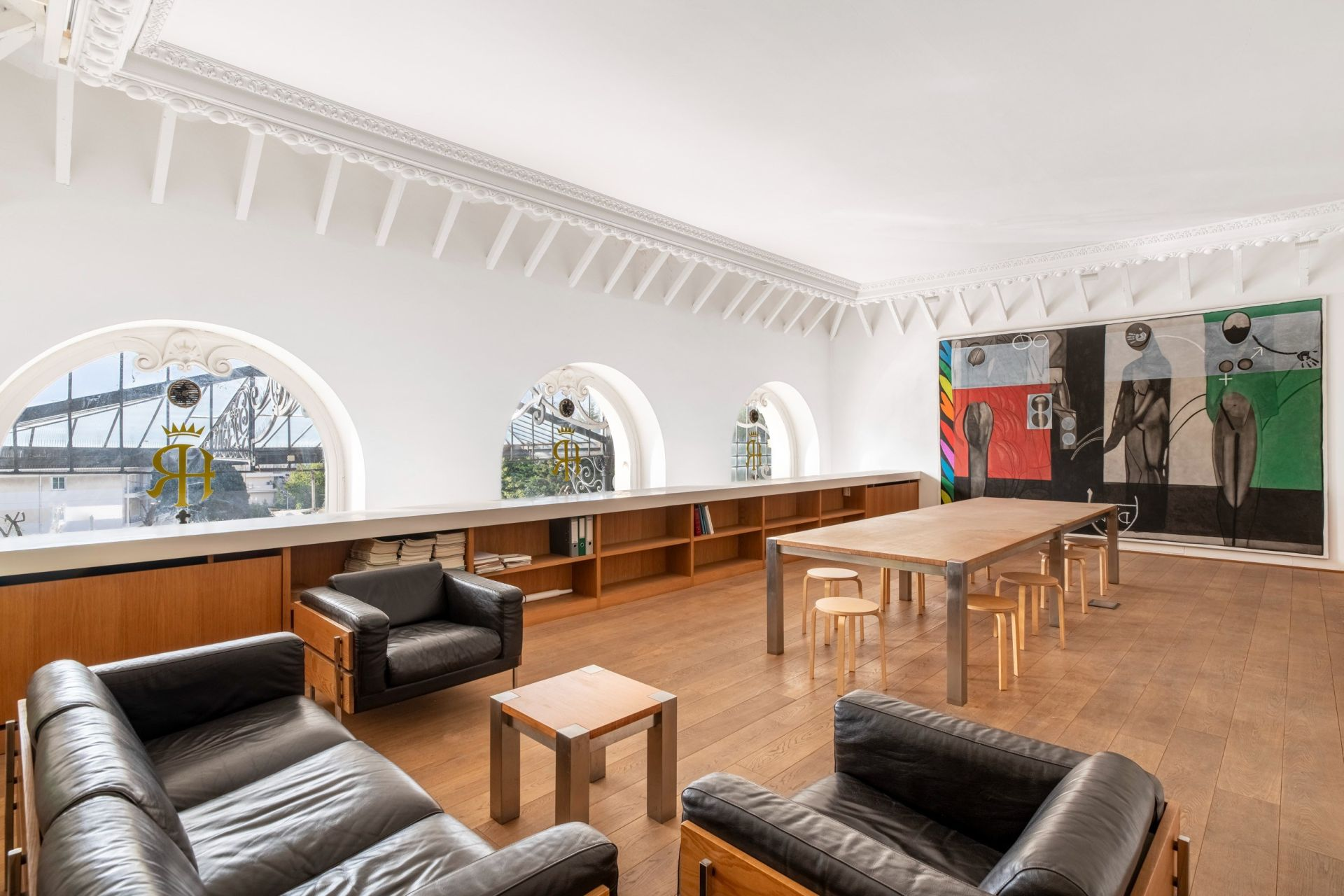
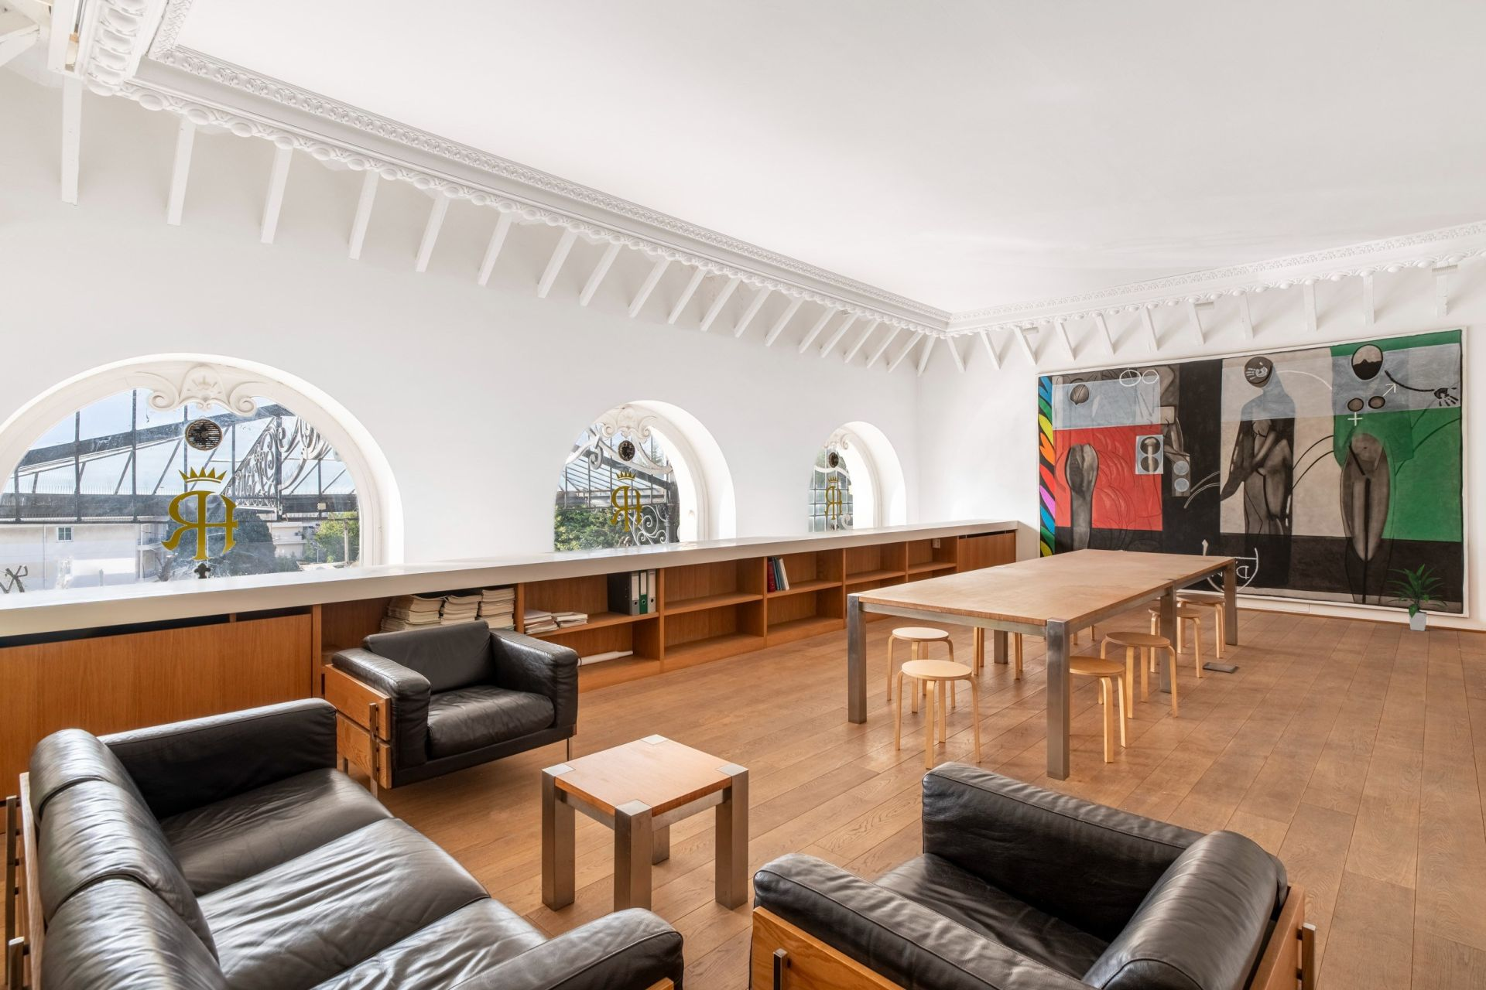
+ indoor plant [1384,564,1448,632]
